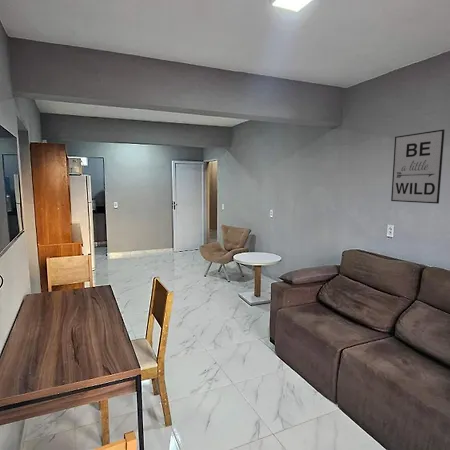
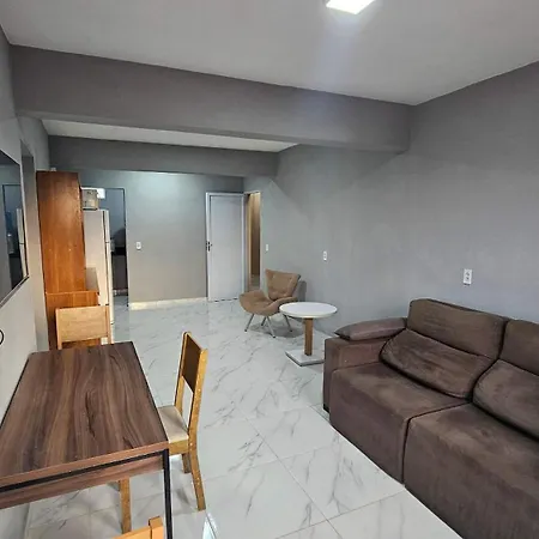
- wall art [390,129,446,205]
